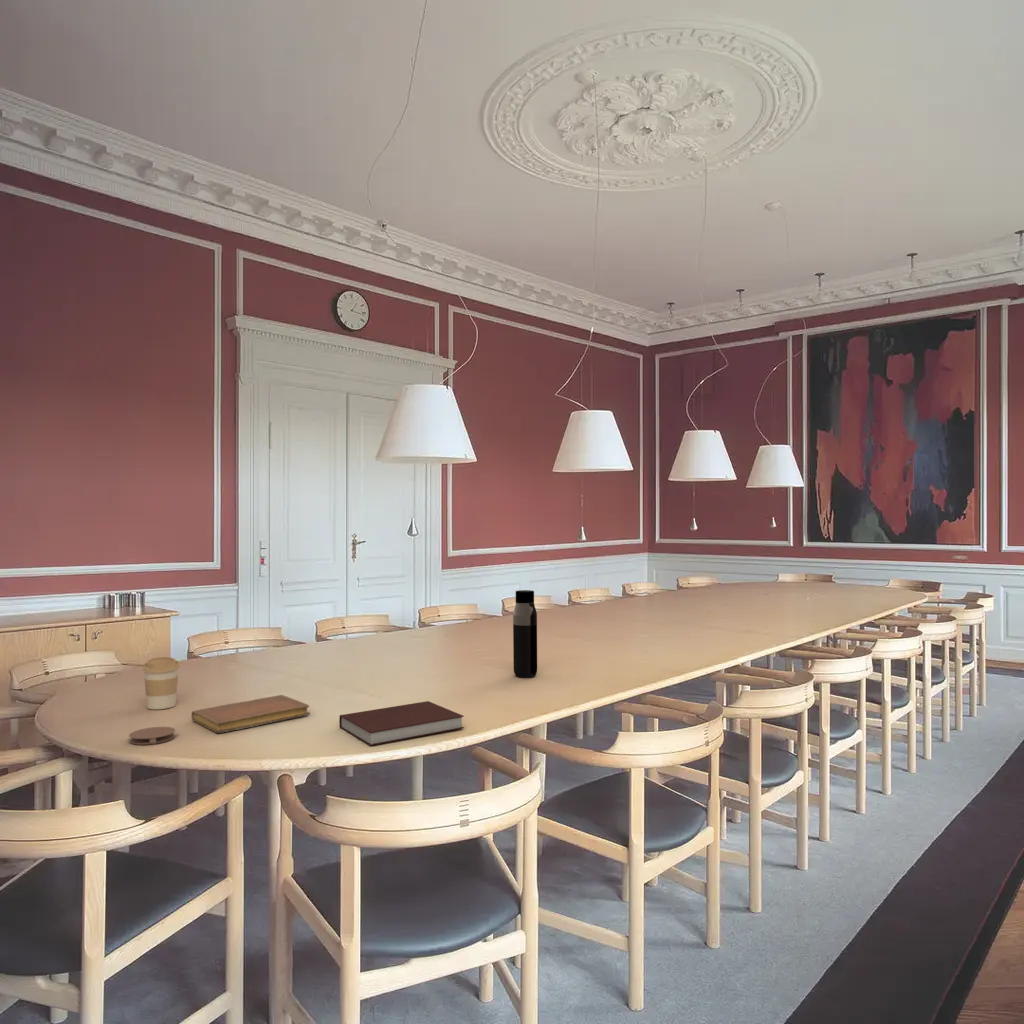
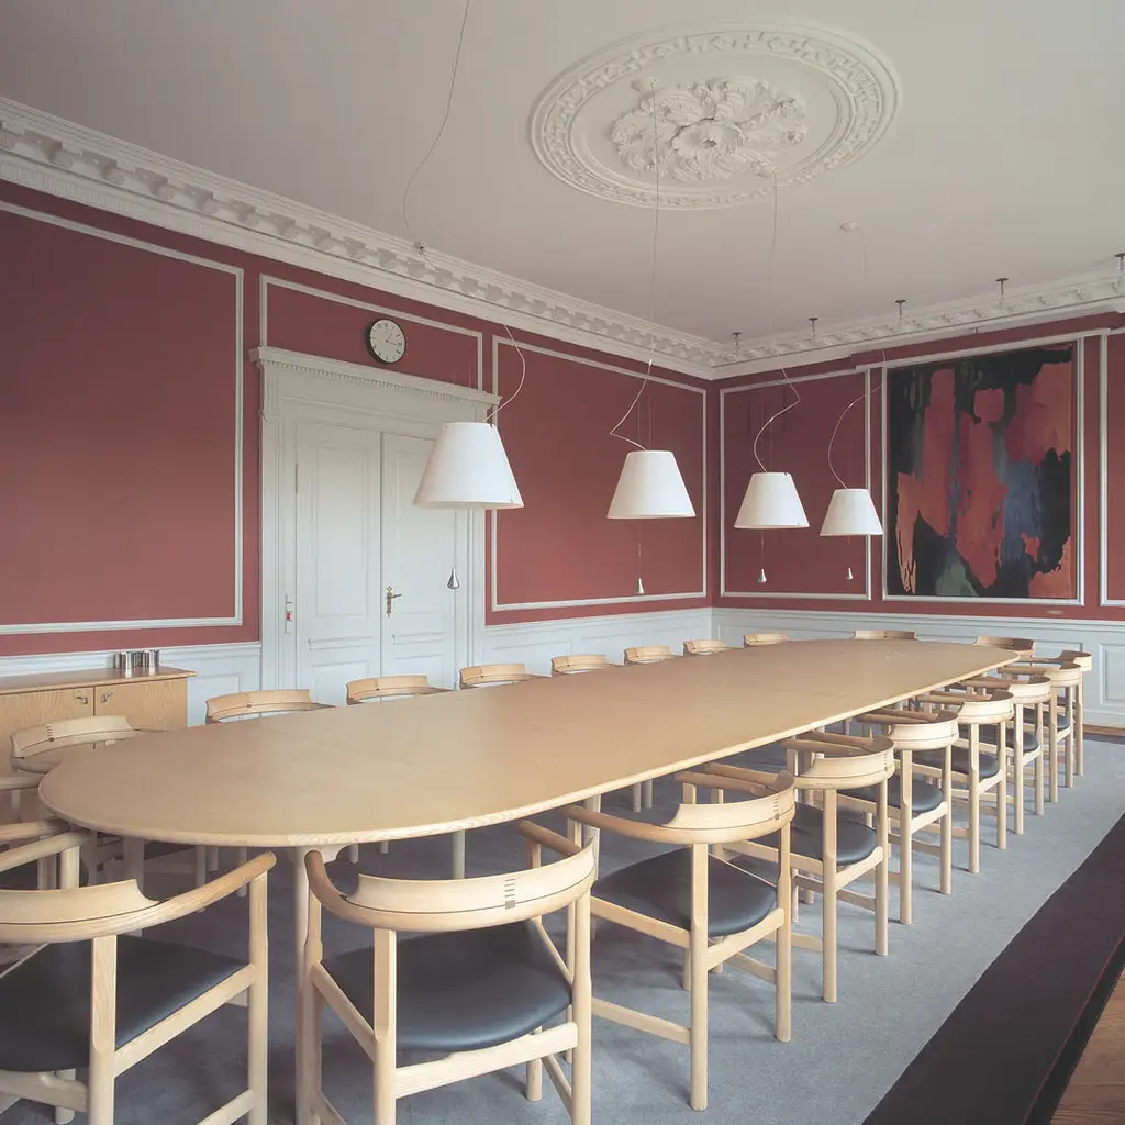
- coaster [128,726,176,746]
- water bottle [512,589,538,679]
- notebook [191,694,311,734]
- notebook [338,700,465,747]
- coffee cup [141,656,181,710]
